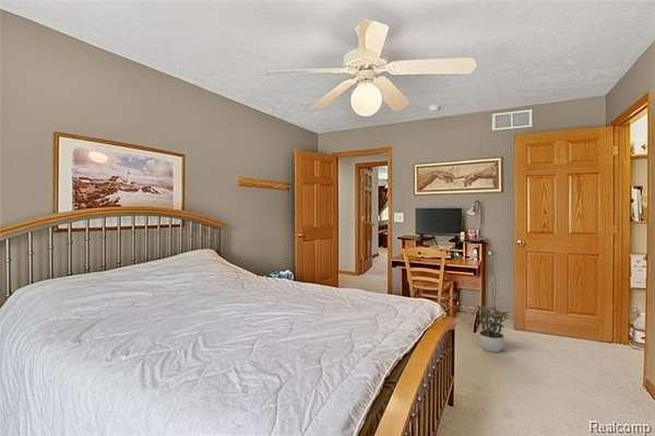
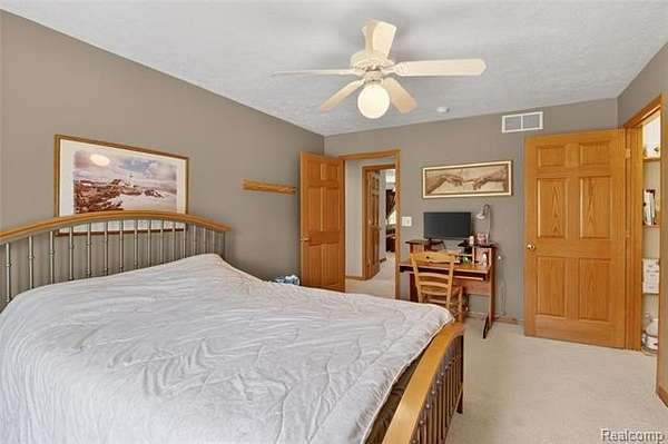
- potted plant [474,304,510,353]
